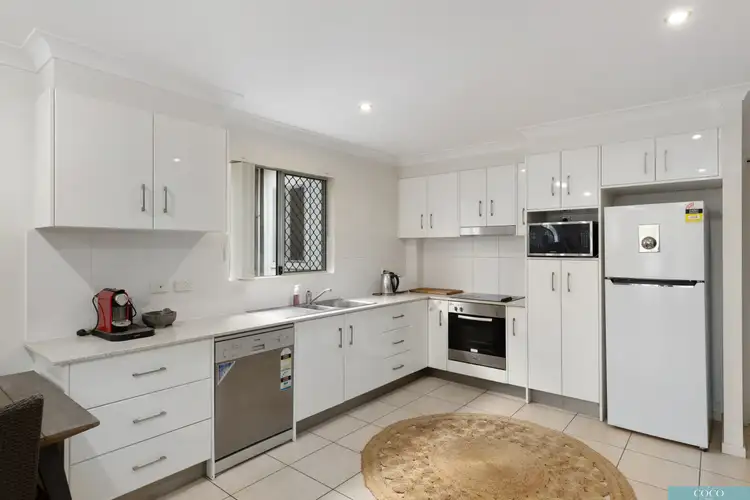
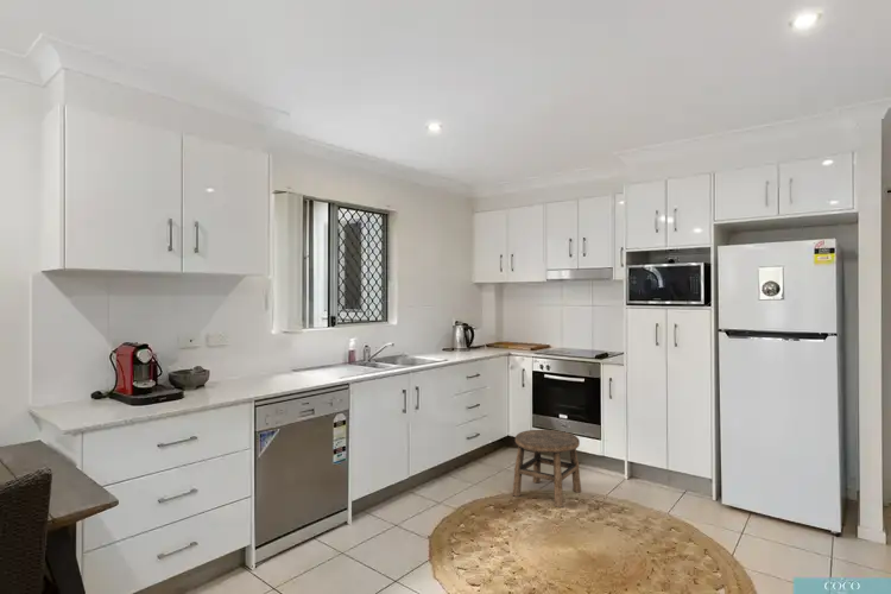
+ stool [511,429,582,508]
